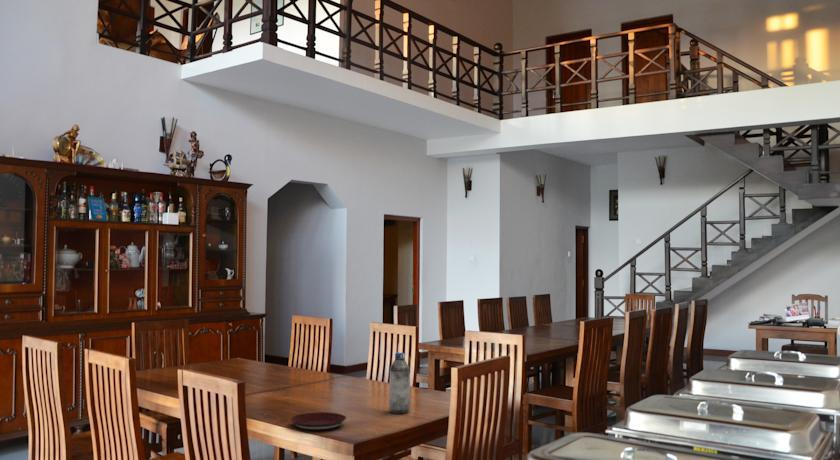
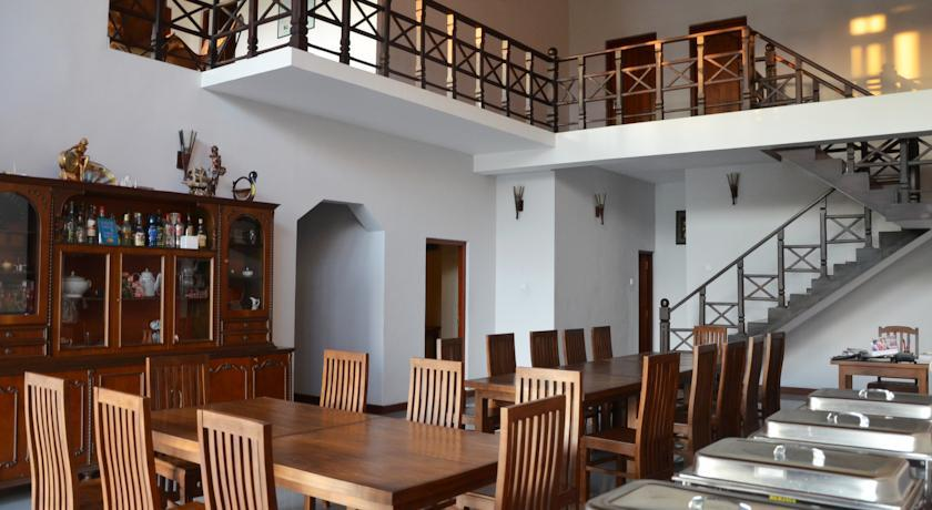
- water bottle [388,352,411,415]
- plate [290,411,347,432]
